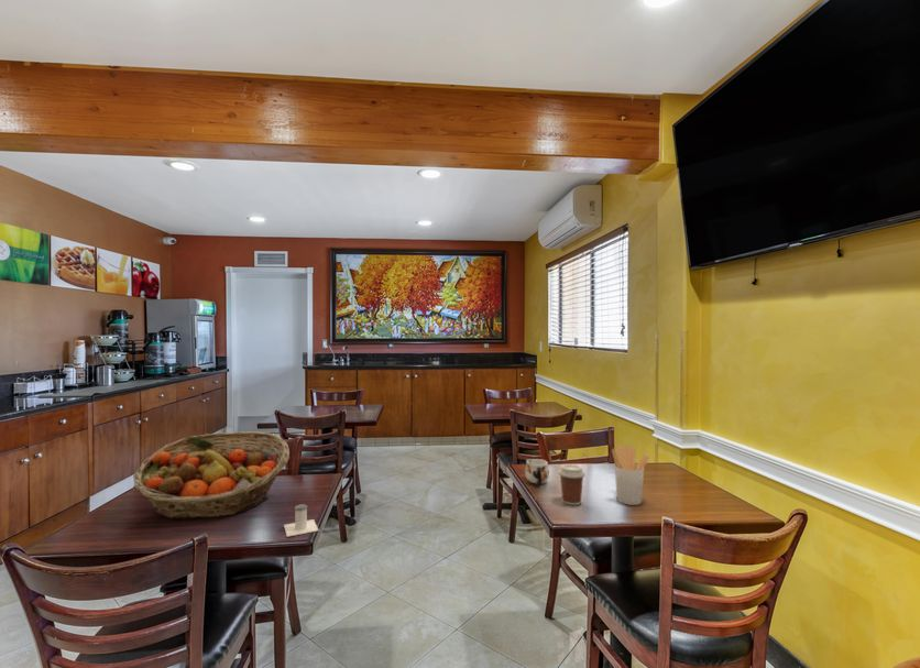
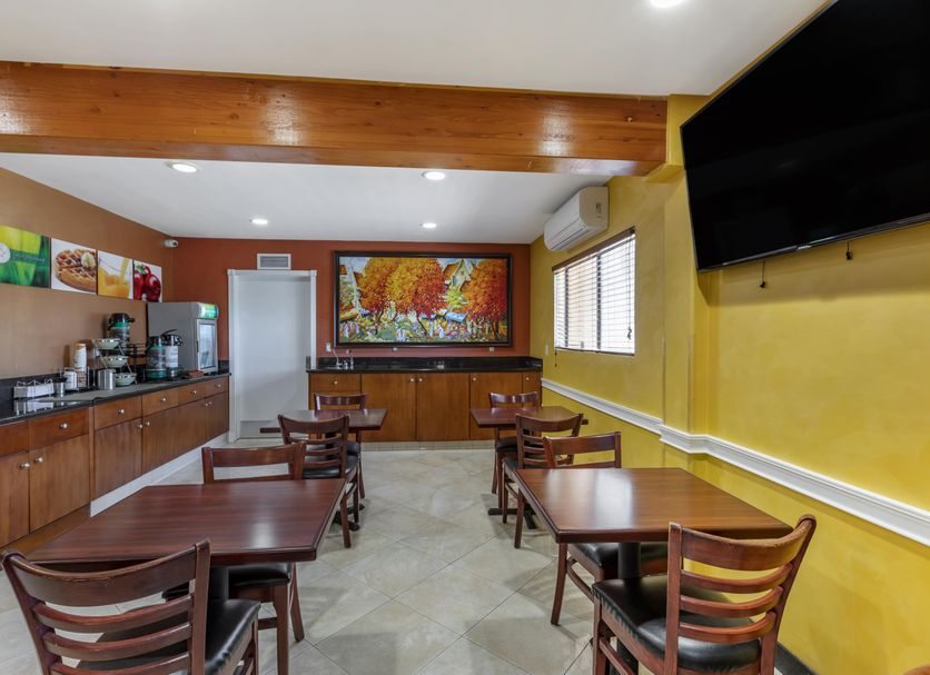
- utensil holder [611,445,650,506]
- mug [524,456,550,485]
- coffee cup [557,463,587,506]
- fruit basket [132,430,291,521]
- salt shaker [283,503,319,538]
